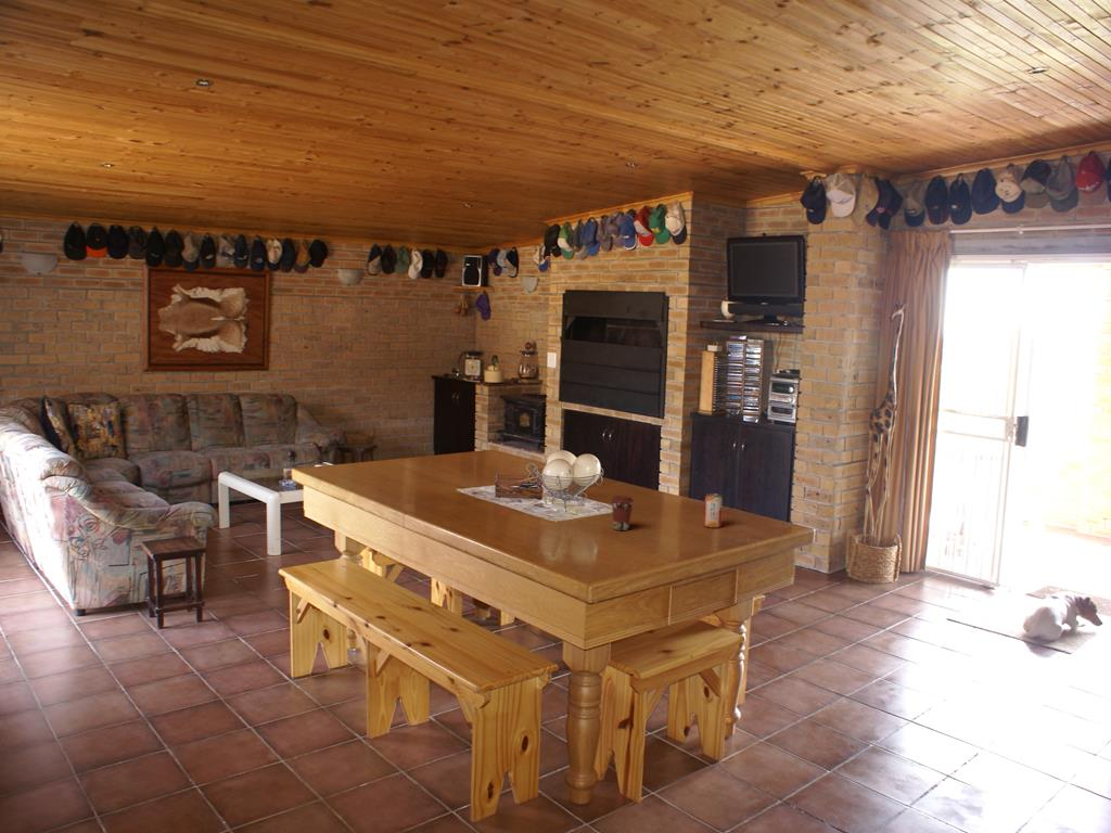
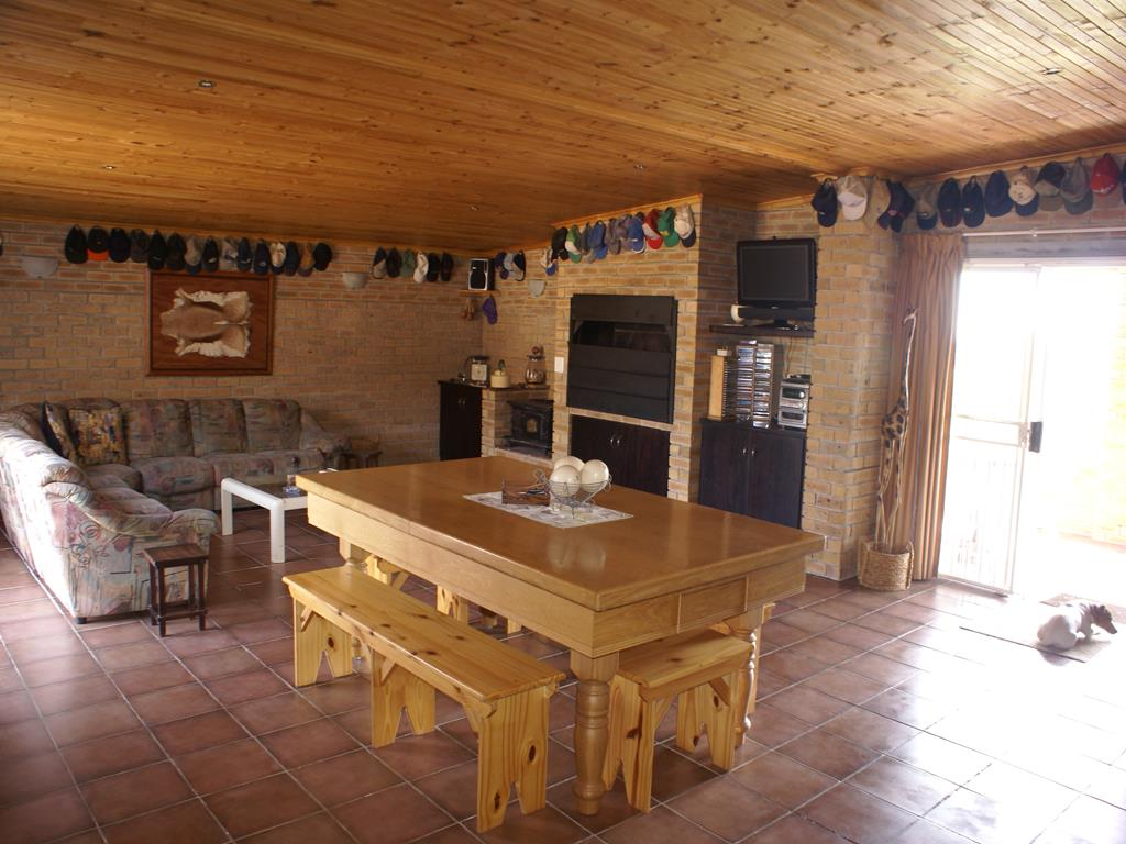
- beverage can [703,492,724,529]
- coffee cup [610,495,635,531]
